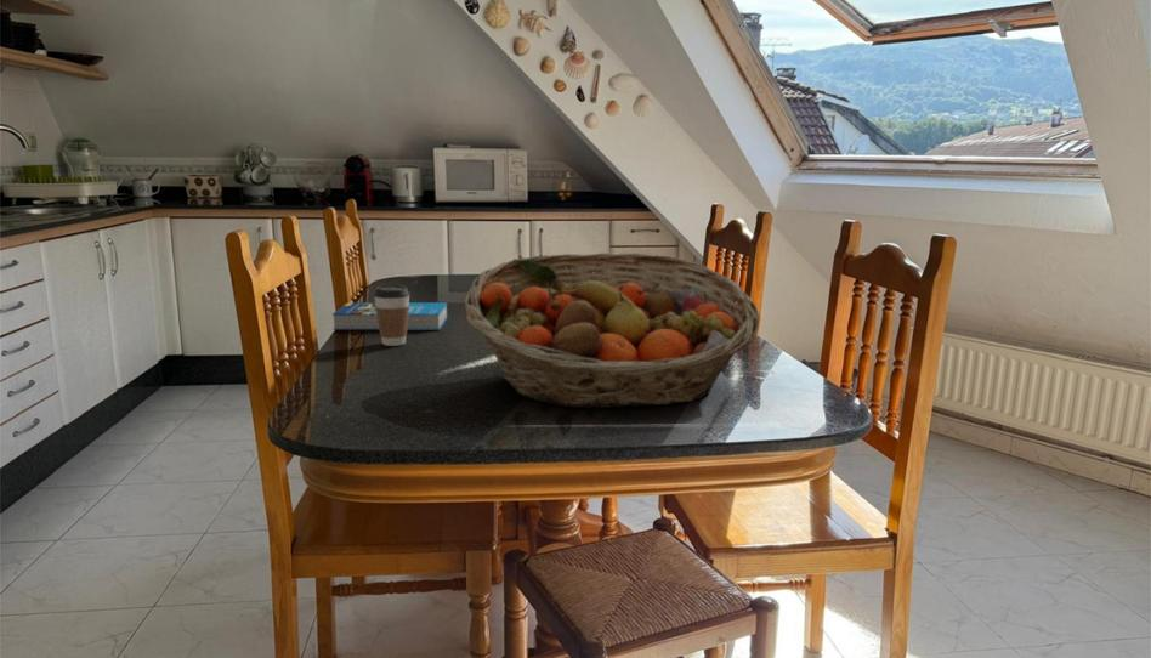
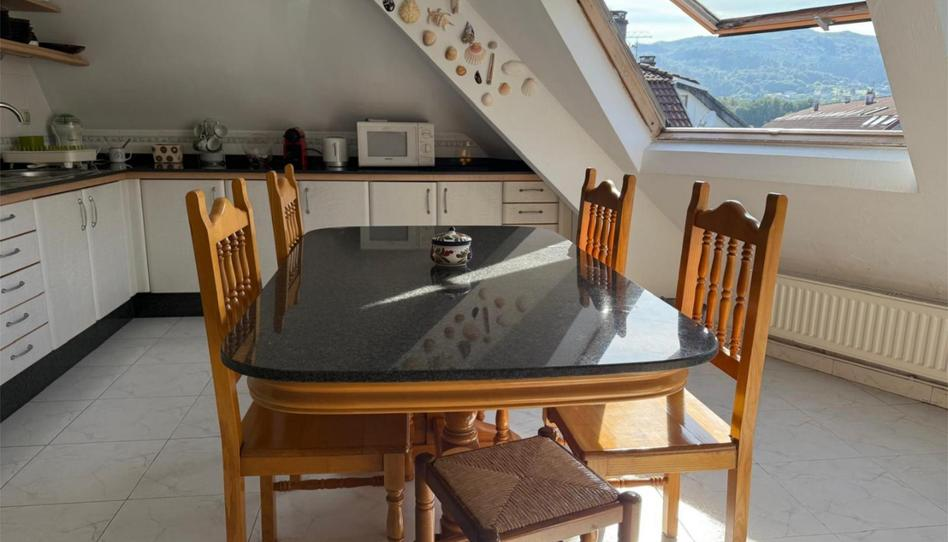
- fruit basket [464,251,761,409]
- coffee cup [373,284,412,347]
- book [331,301,449,331]
